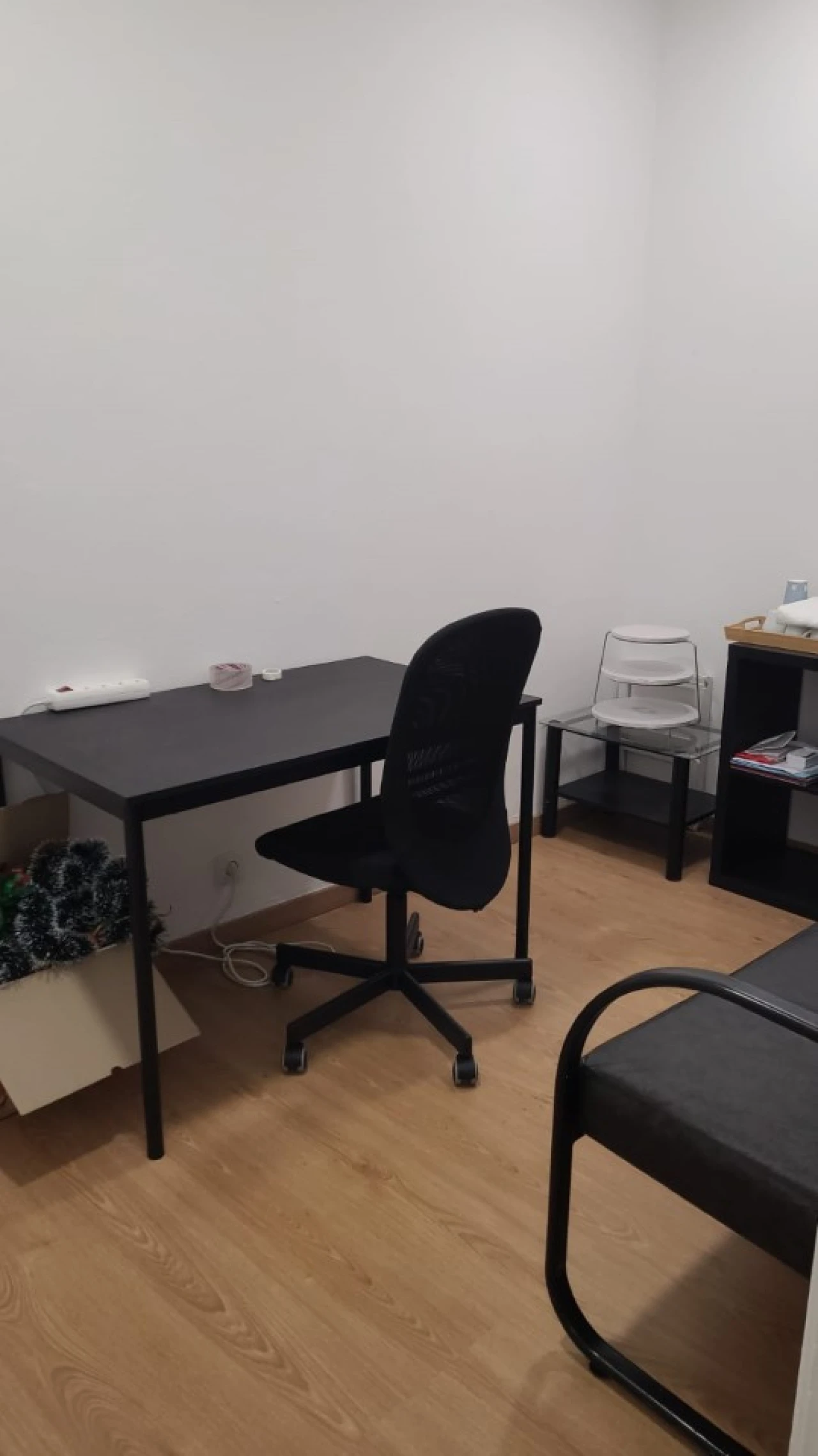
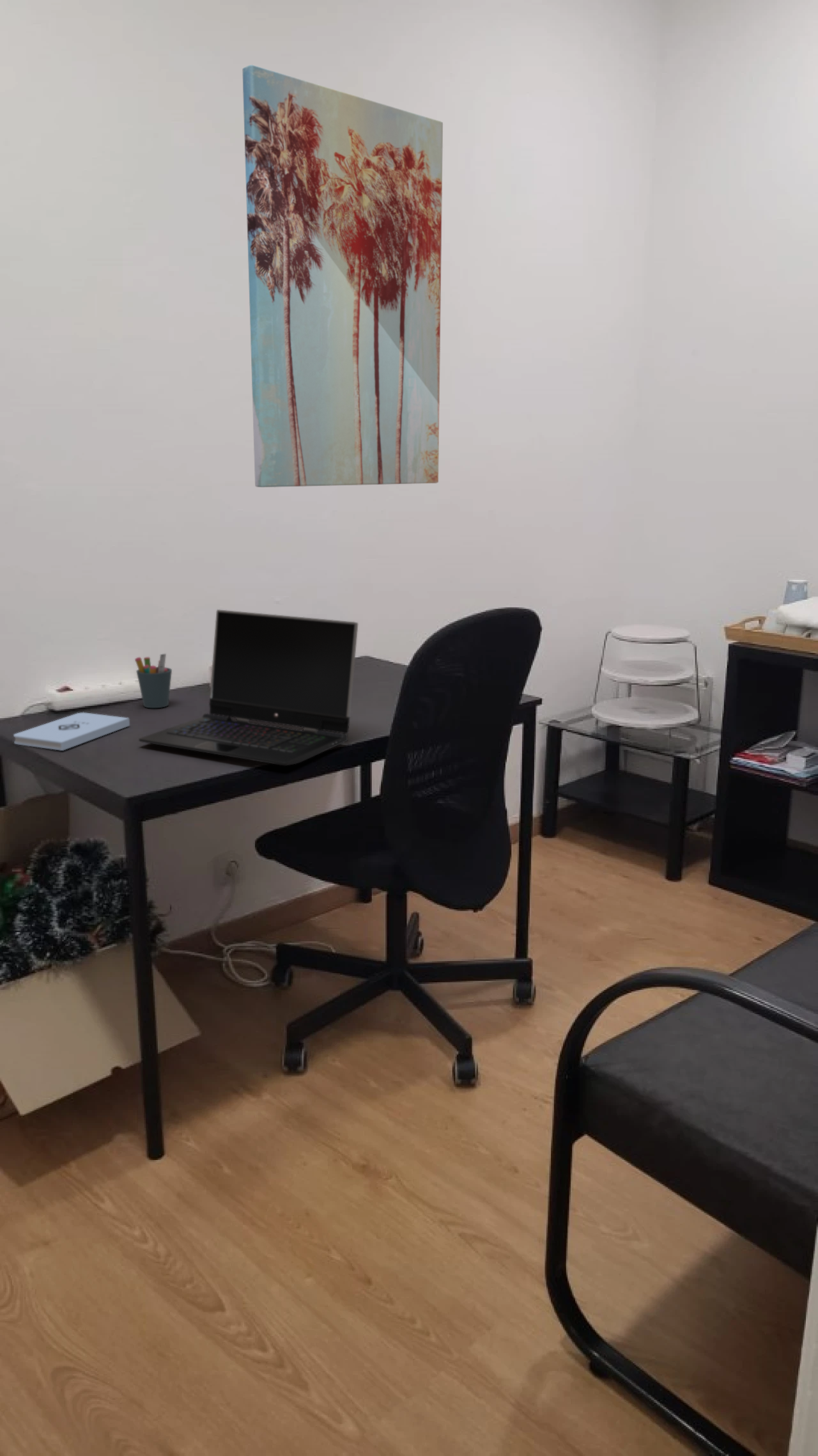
+ pen holder [134,653,173,708]
+ laptop computer [138,609,359,766]
+ notepad [13,712,130,751]
+ wall art [242,64,444,488]
